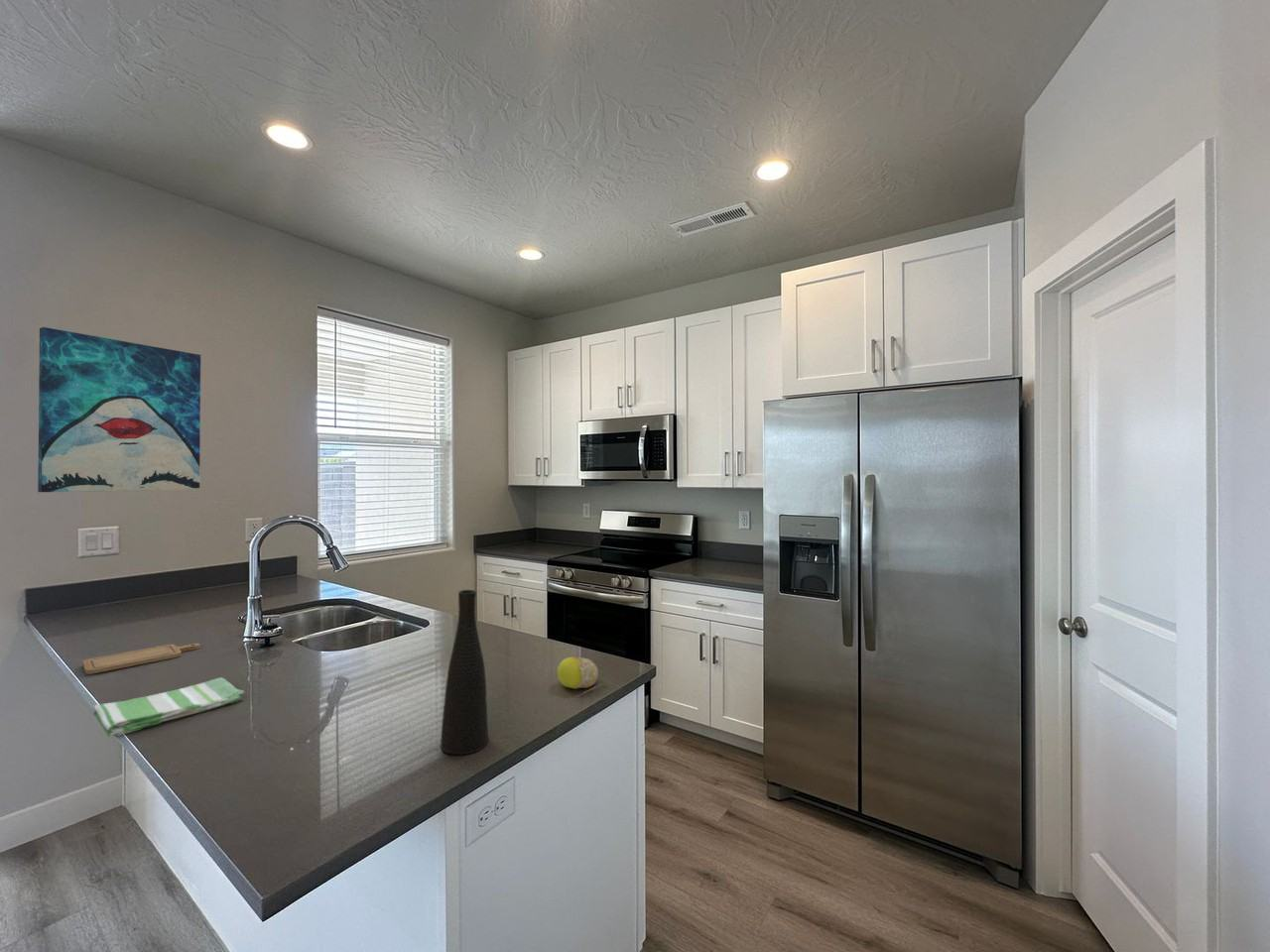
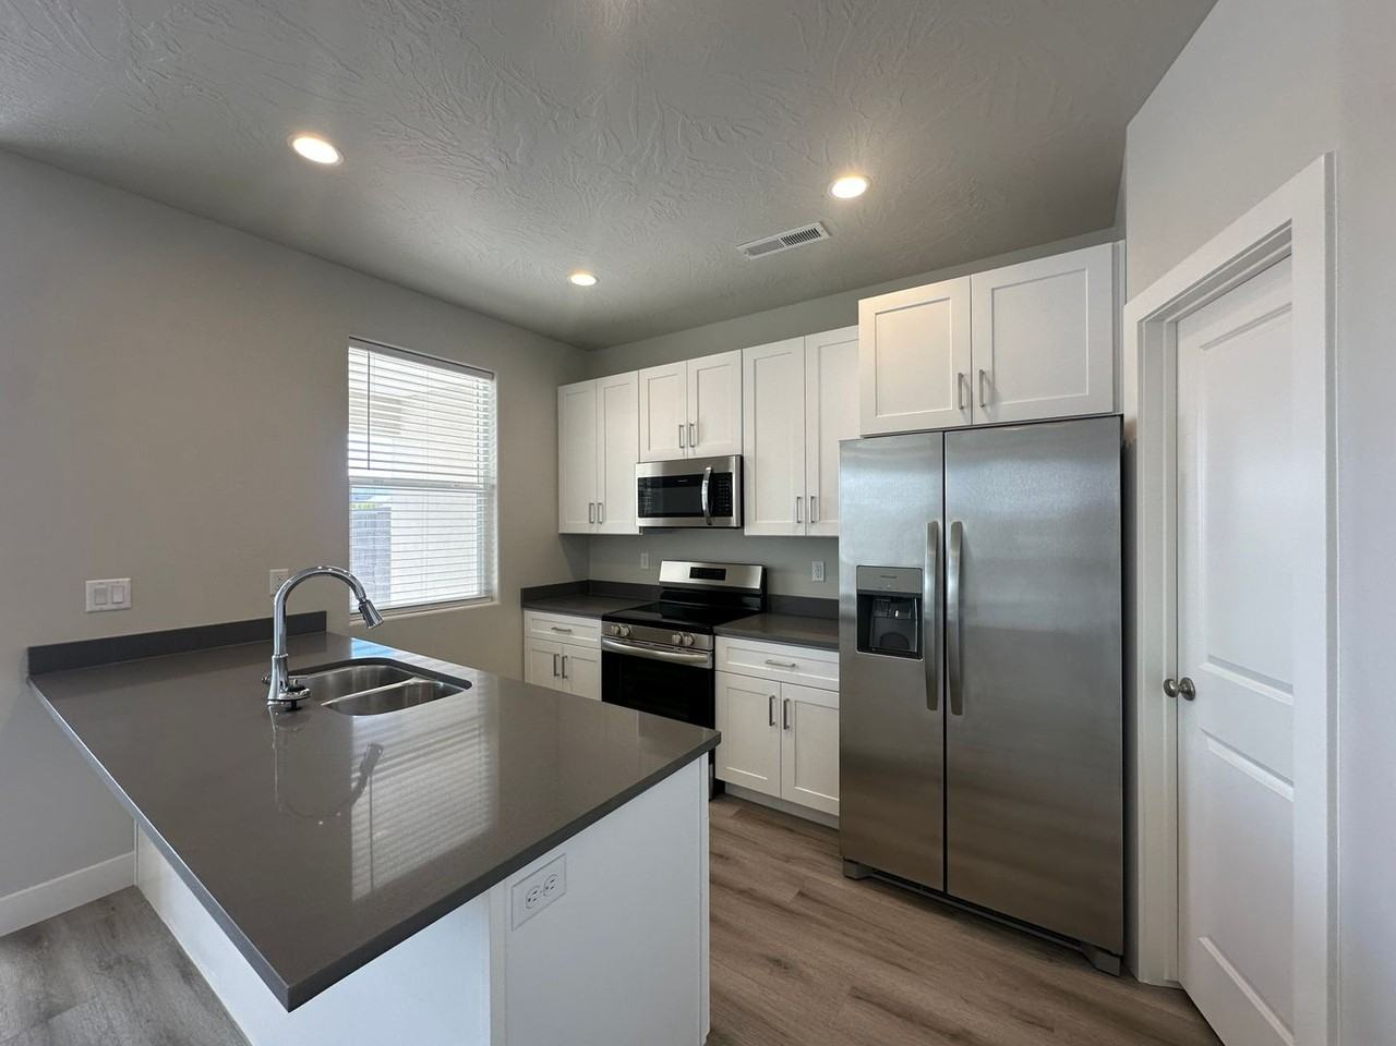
- vase [440,589,489,756]
- chopping board [81,643,200,675]
- wall art [37,326,201,493]
- fruit [557,656,599,690]
- dish towel [92,676,245,738]
